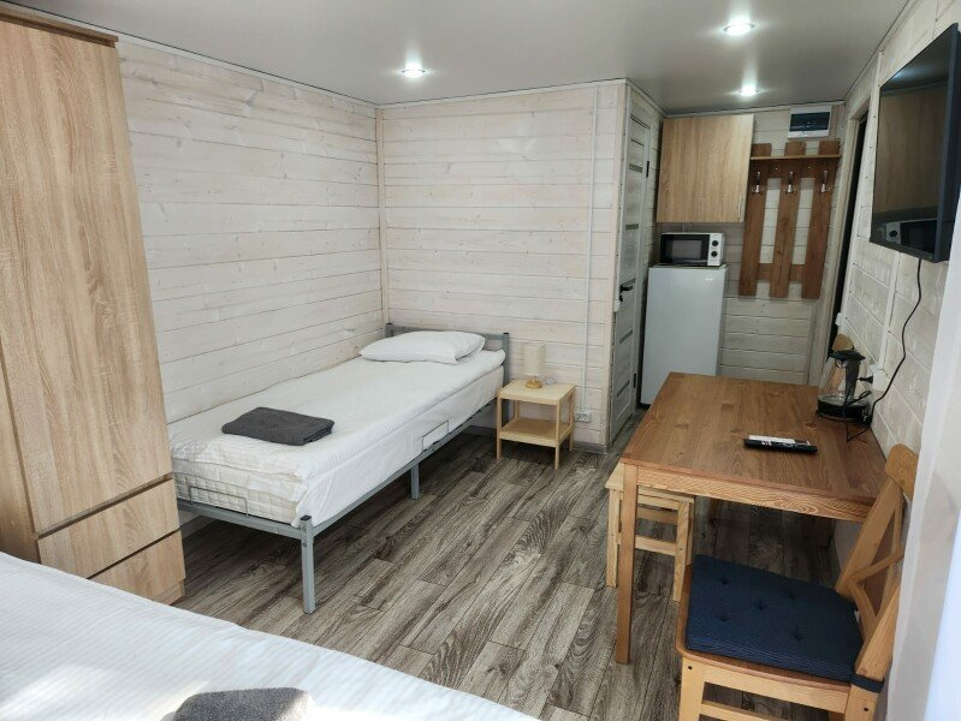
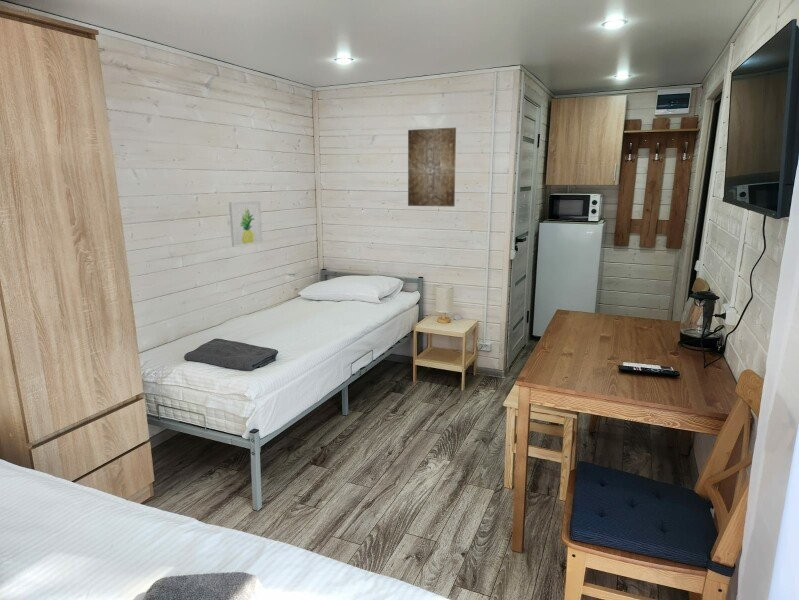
+ wall art [407,127,457,208]
+ wall art [228,200,264,248]
